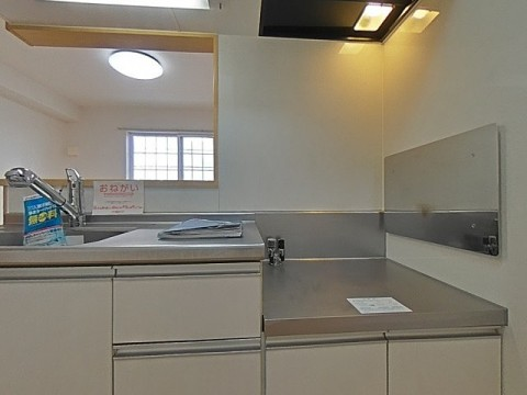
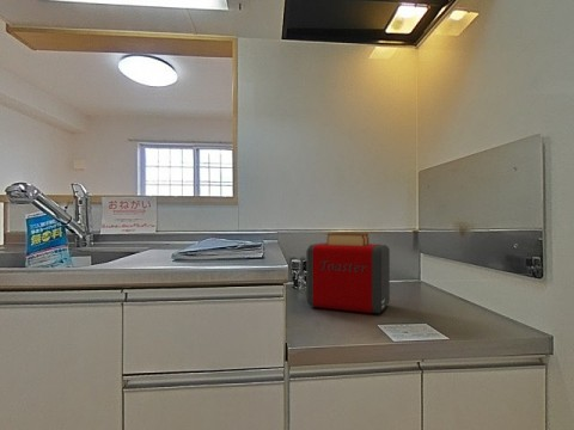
+ toaster [305,231,391,314]
